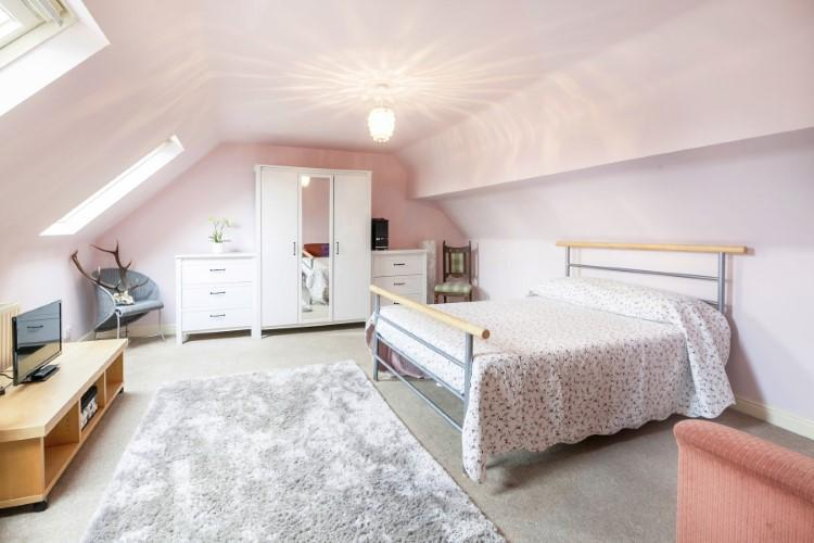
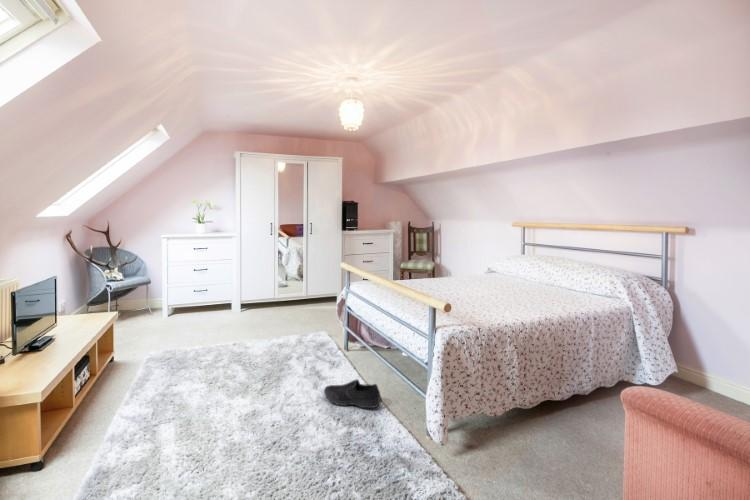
+ shoe [323,378,383,409]
